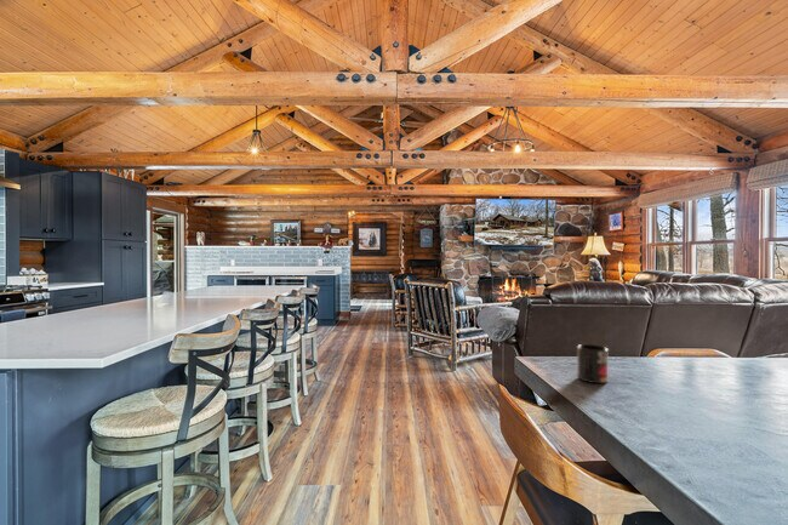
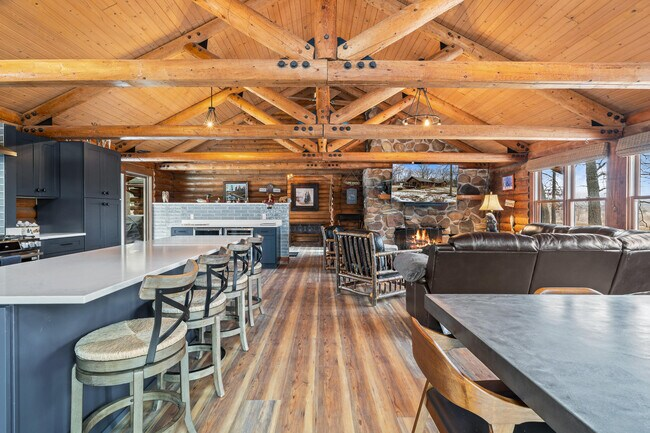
- mug [576,343,609,384]
